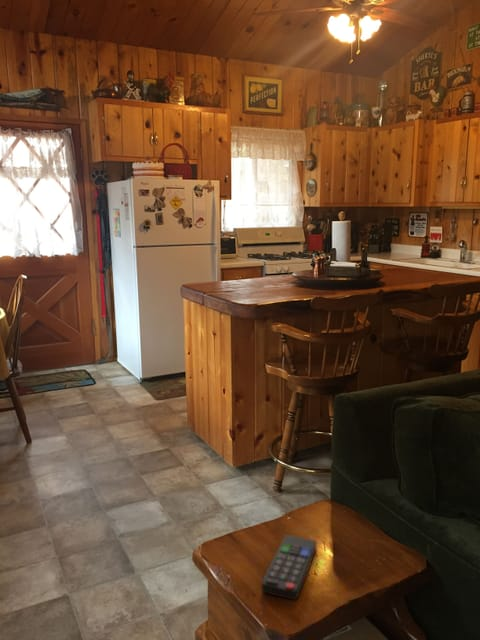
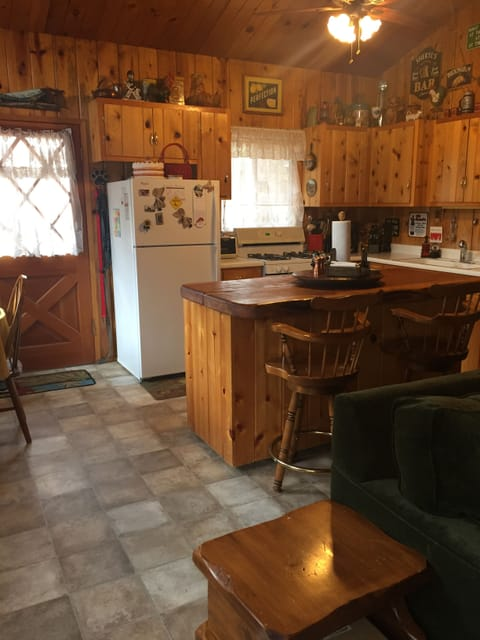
- remote control [261,534,317,601]
